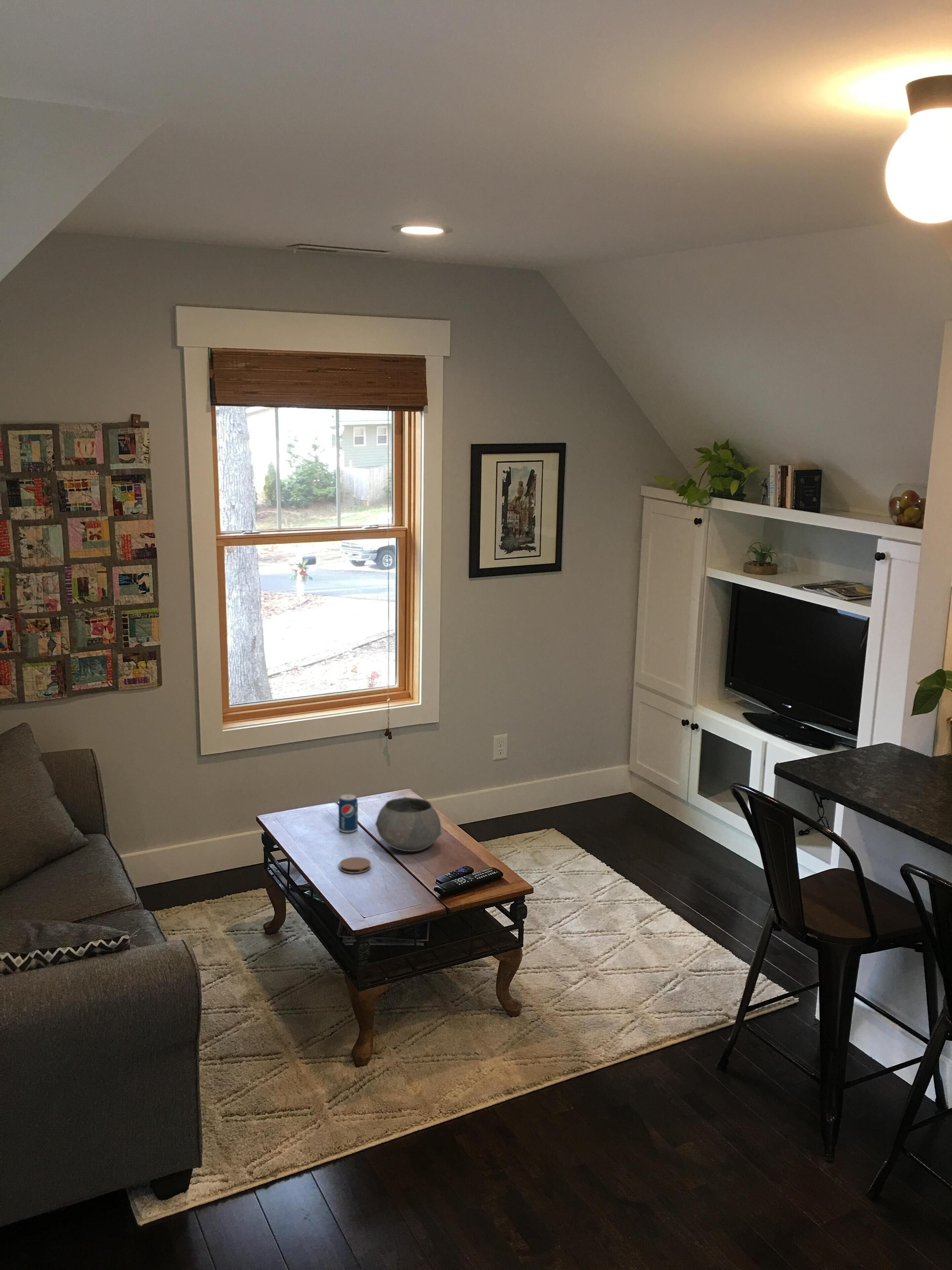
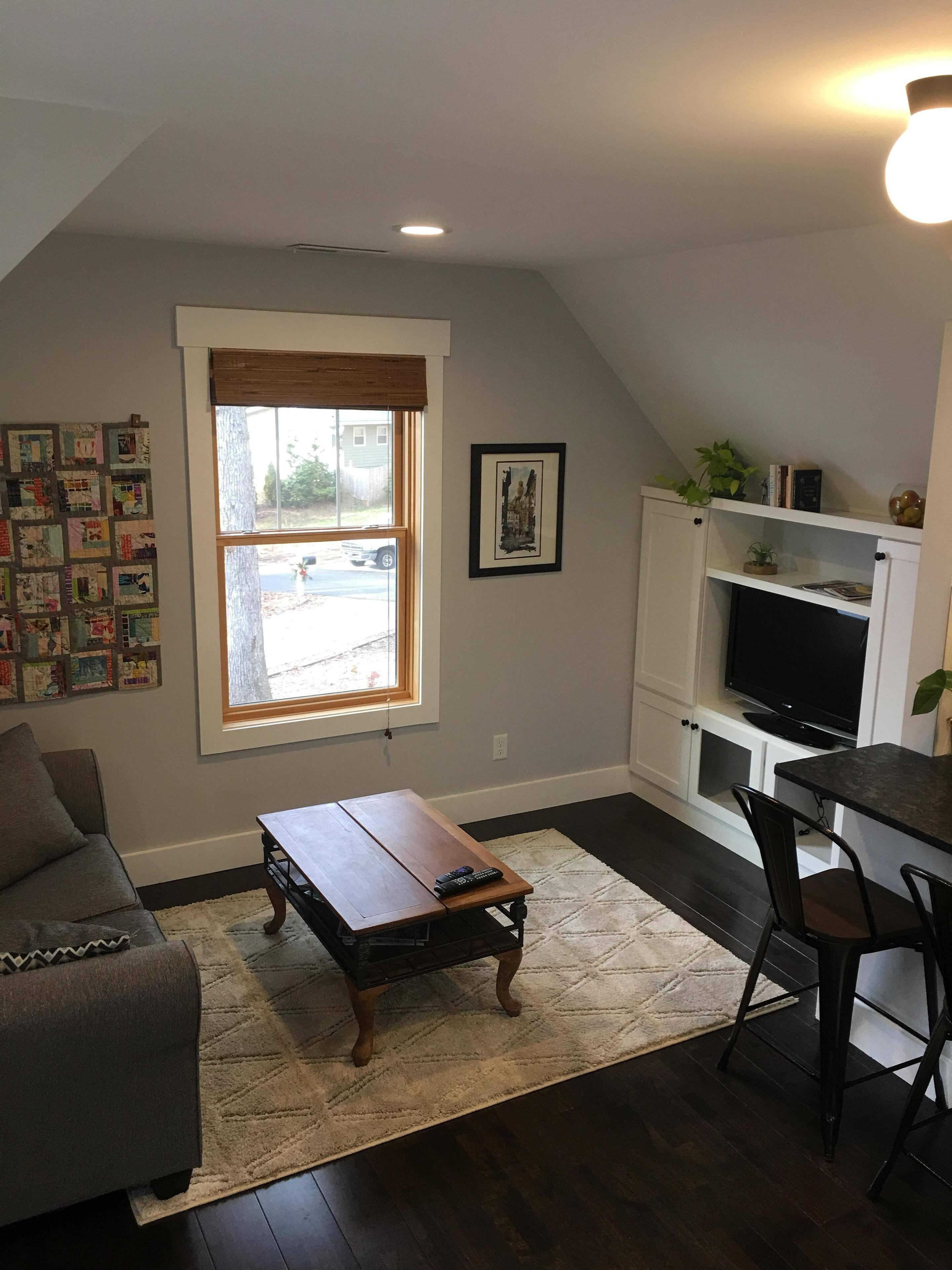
- bowl [375,797,442,852]
- coaster [339,857,371,874]
- beverage can [338,794,358,833]
